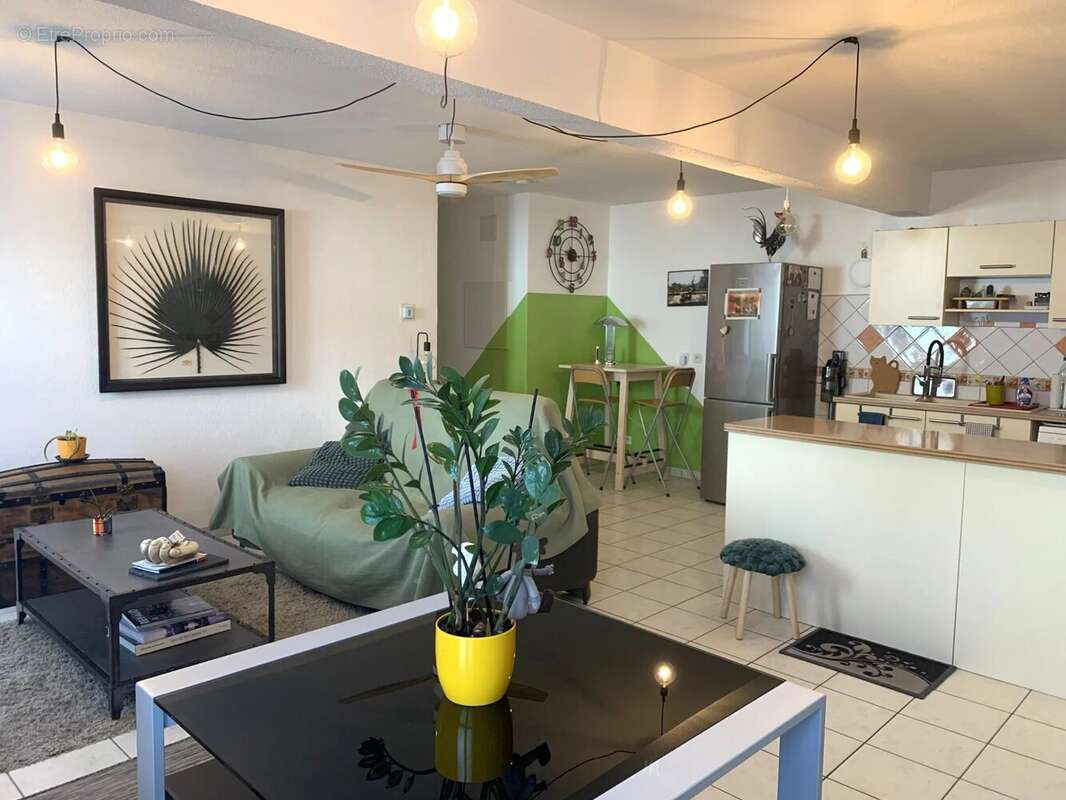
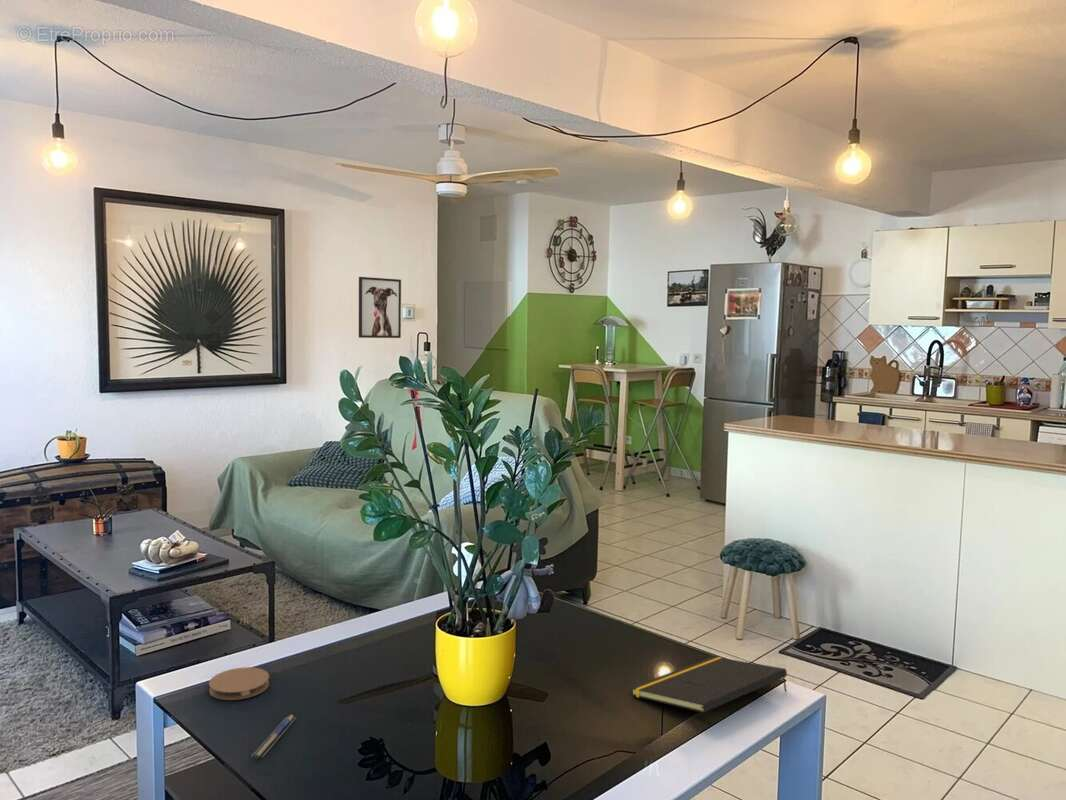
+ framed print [358,276,402,339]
+ notepad [630,655,788,714]
+ coaster [208,666,270,701]
+ pen [251,714,297,759]
